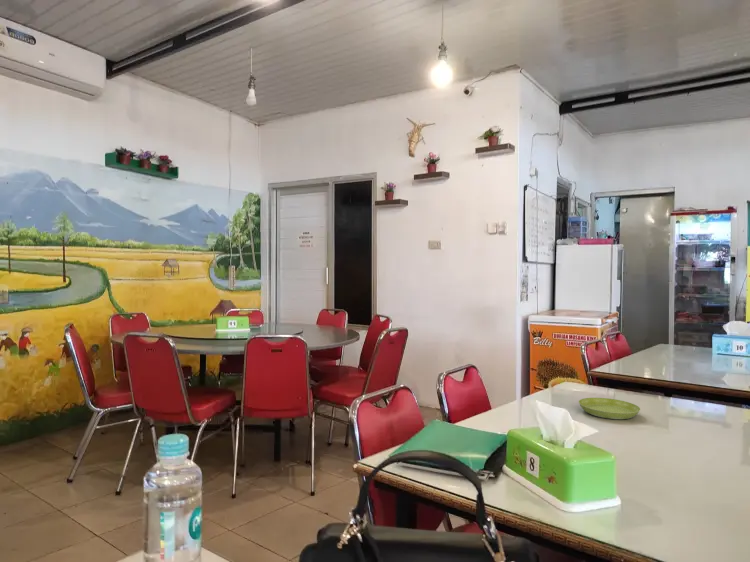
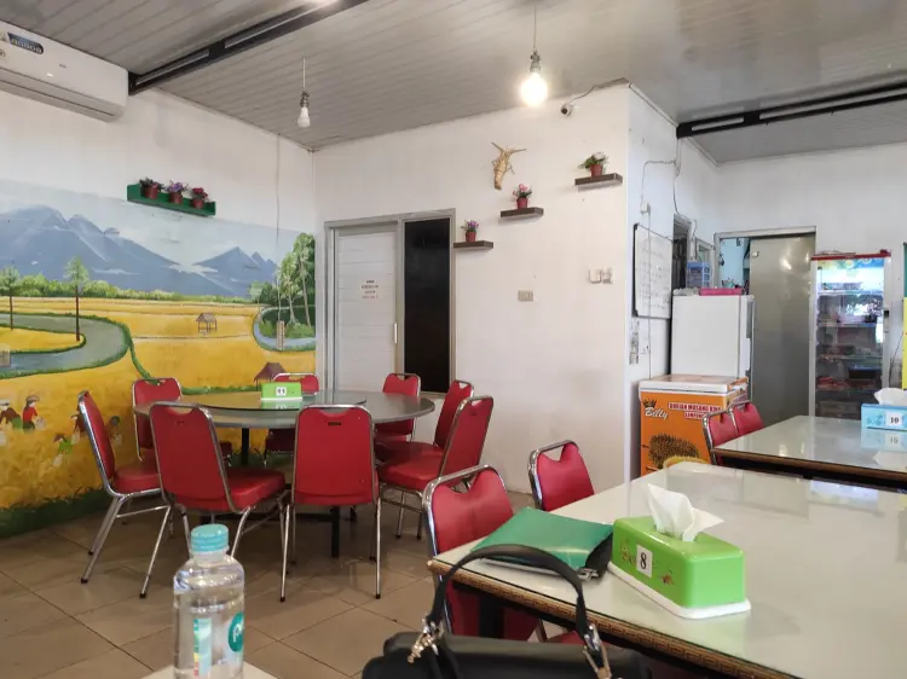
- saucer [577,397,641,420]
